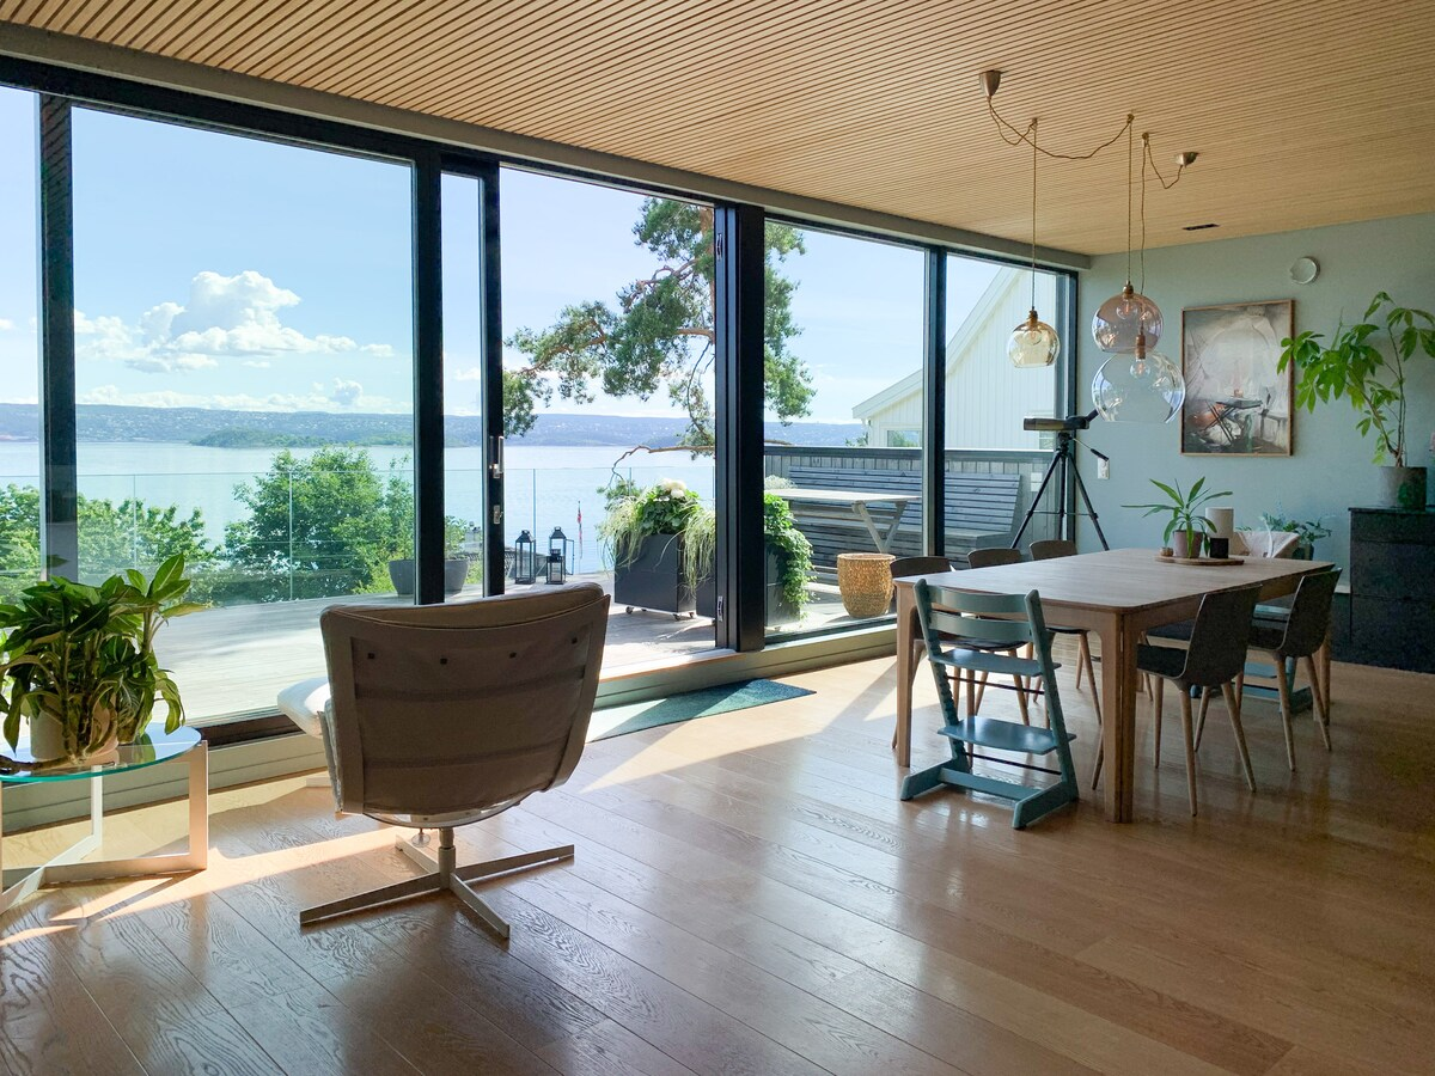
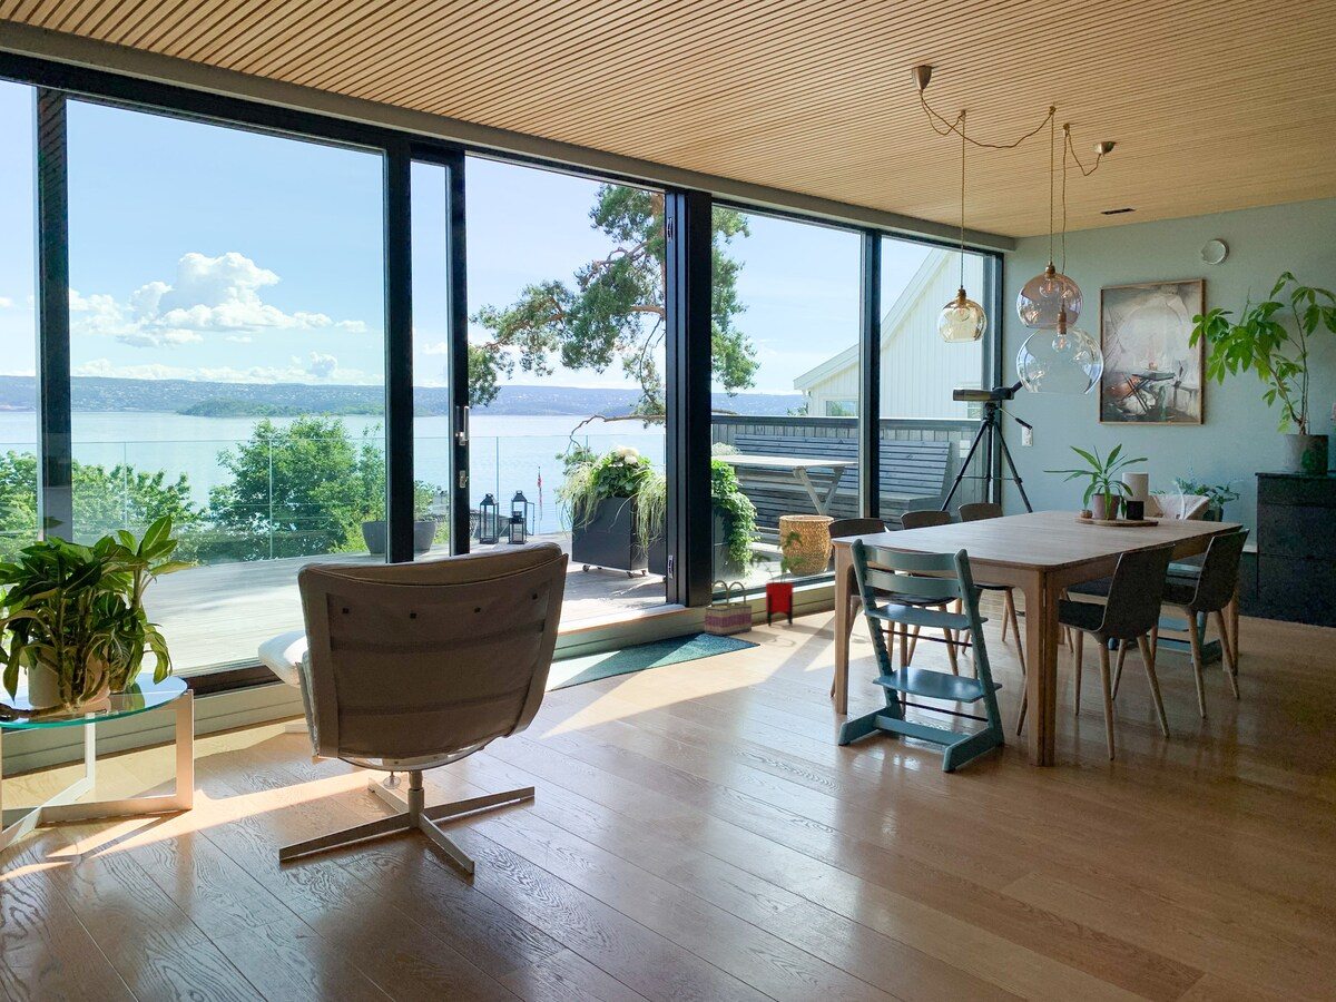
+ basket [704,579,754,637]
+ house plant [748,531,808,627]
